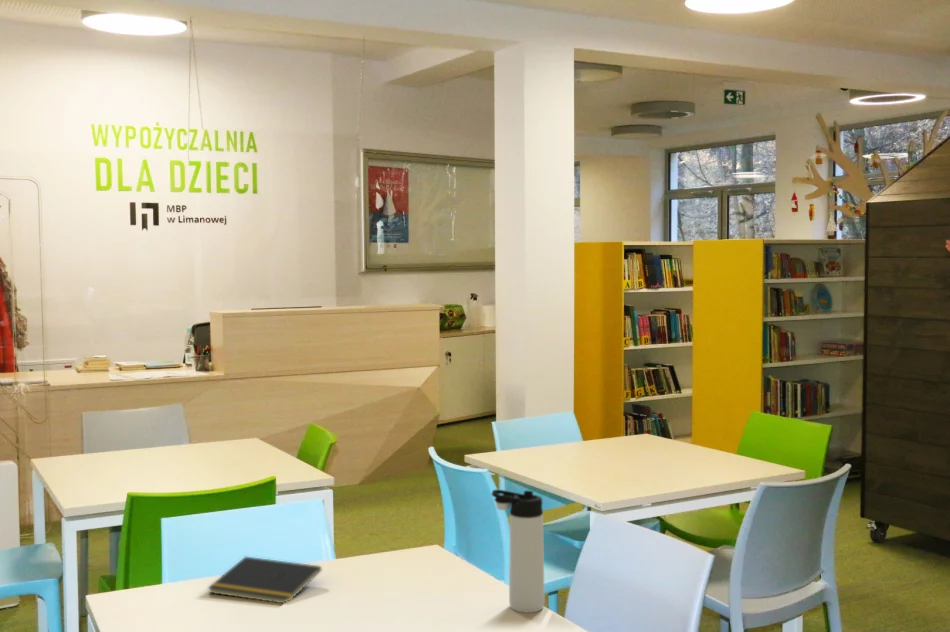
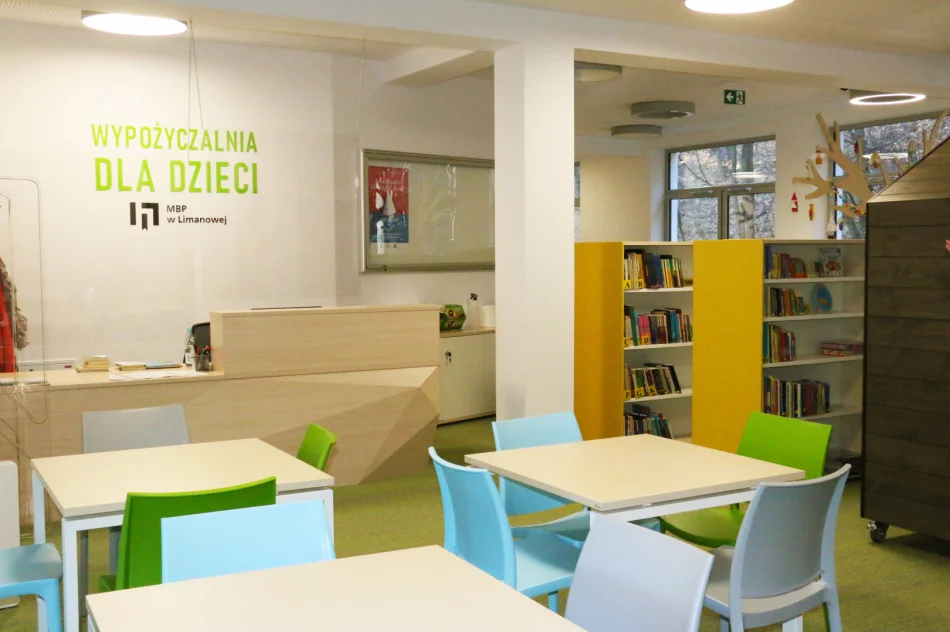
- thermos bottle [491,489,546,614]
- notepad [207,556,322,604]
